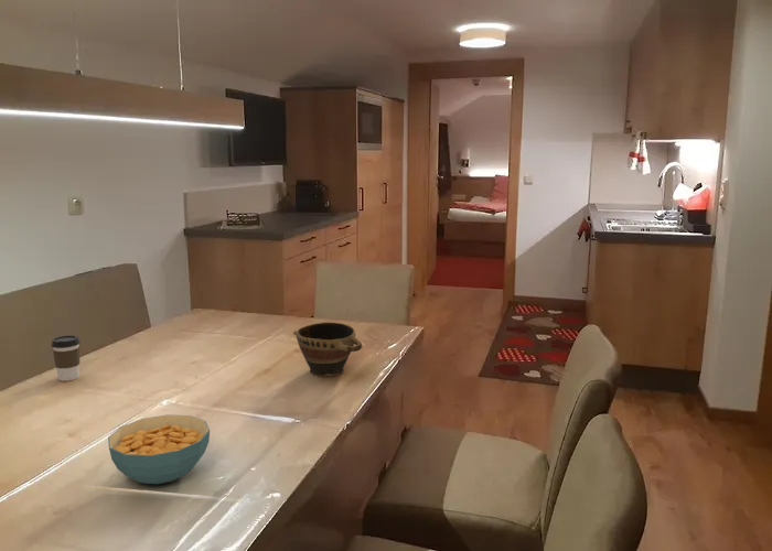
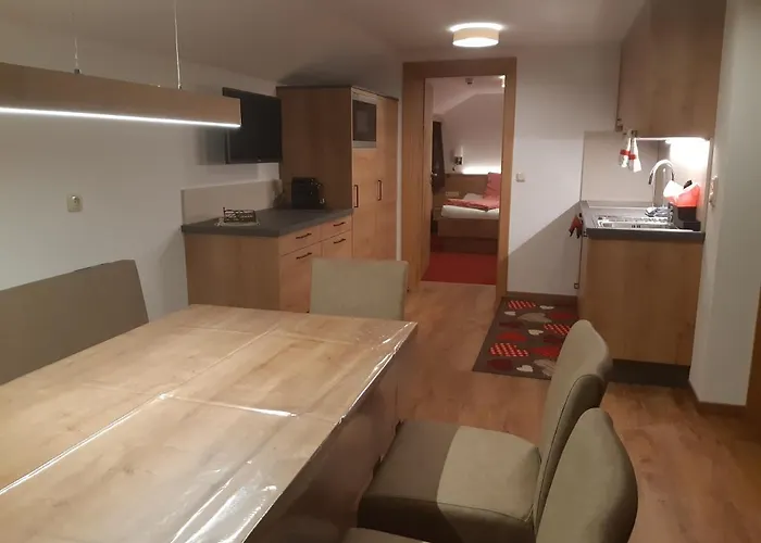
- bowl [292,322,363,378]
- cereal bowl [107,413,211,485]
- coffee cup [50,334,81,382]
